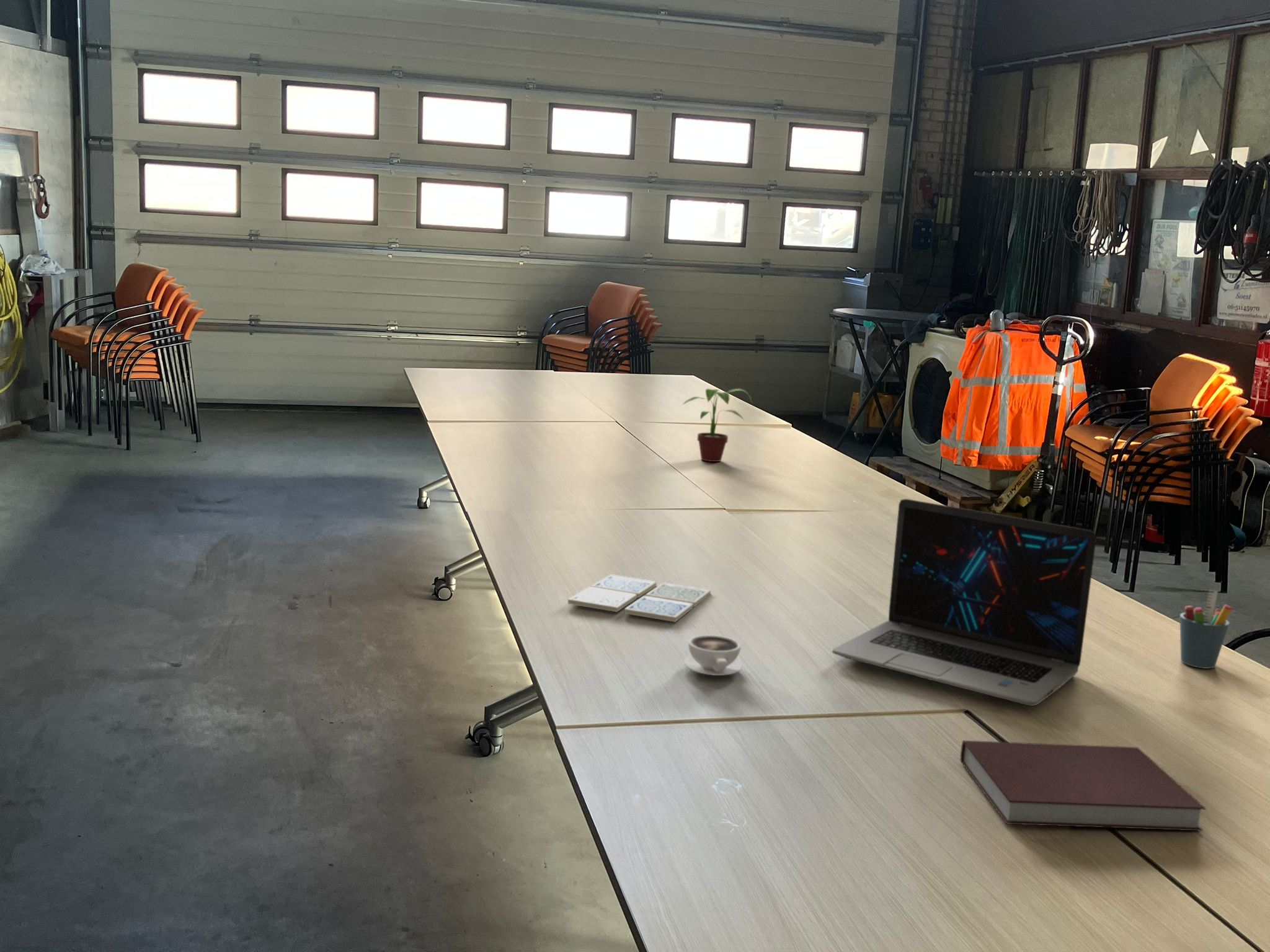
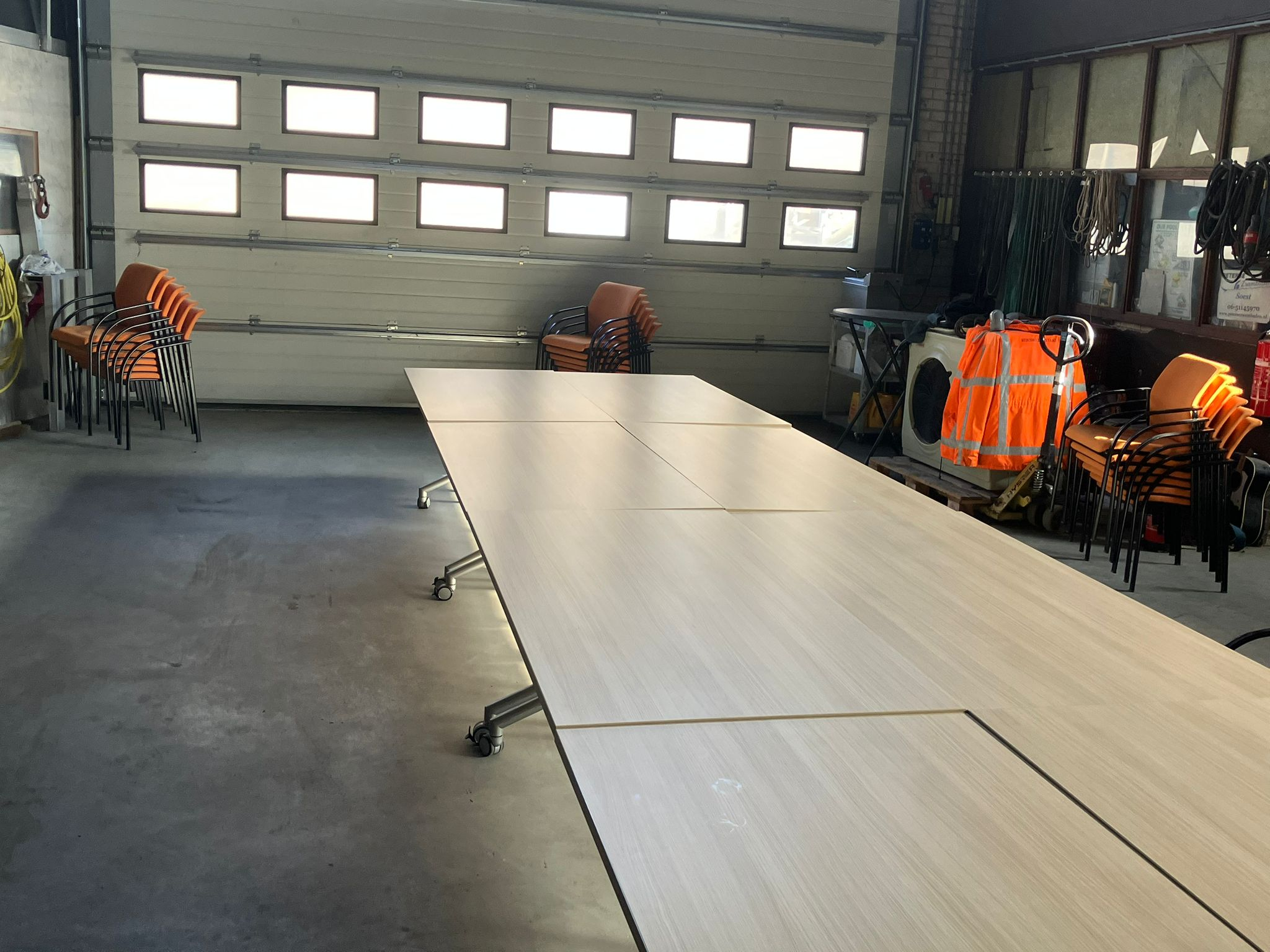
- drink coaster [567,574,711,623]
- laptop [832,498,1097,707]
- cappuccino [683,635,743,676]
- potted plant [682,388,753,462]
- notebook [960,740,1207,832]
- pen holder [1179,589,1233,669]
